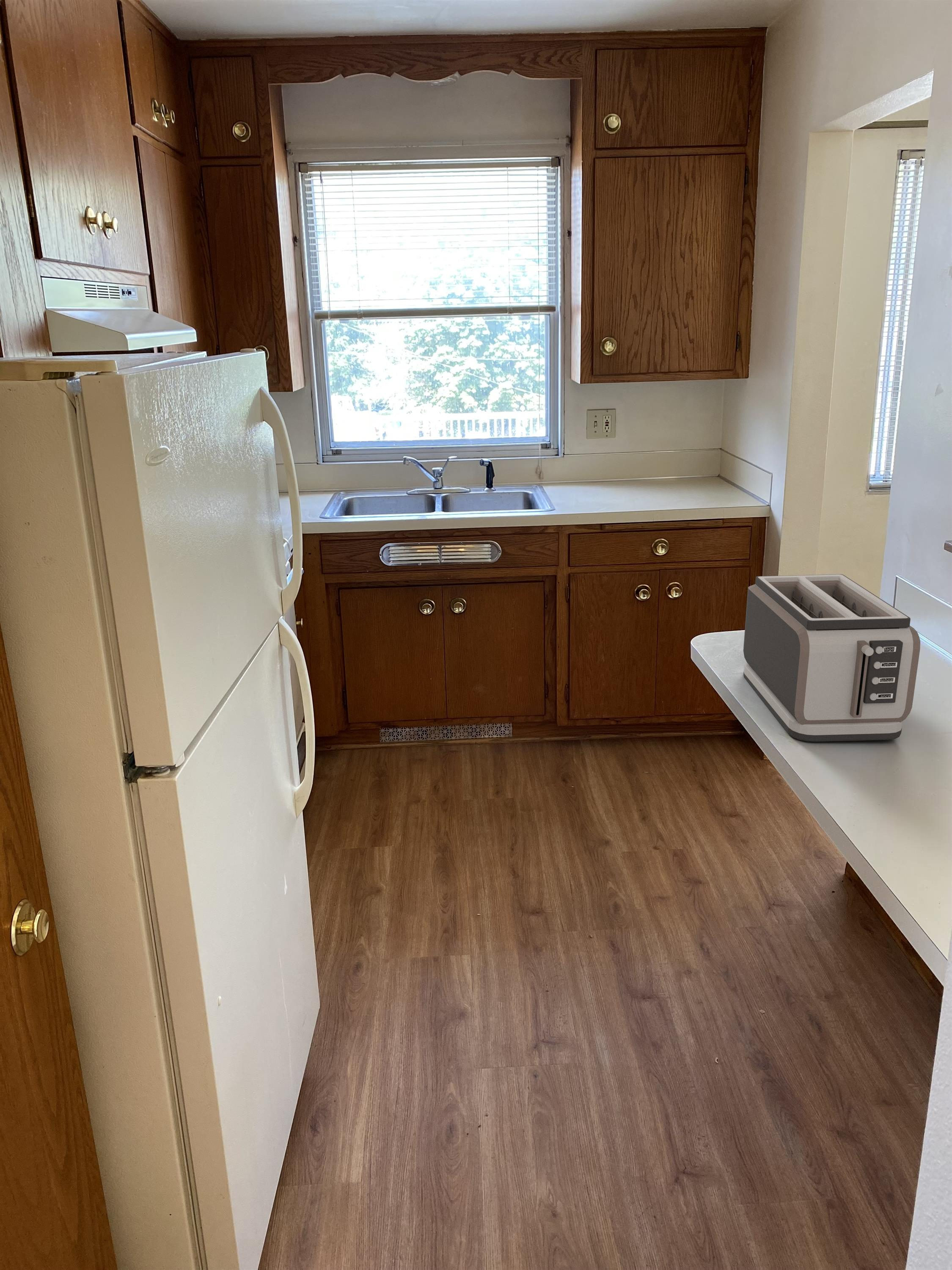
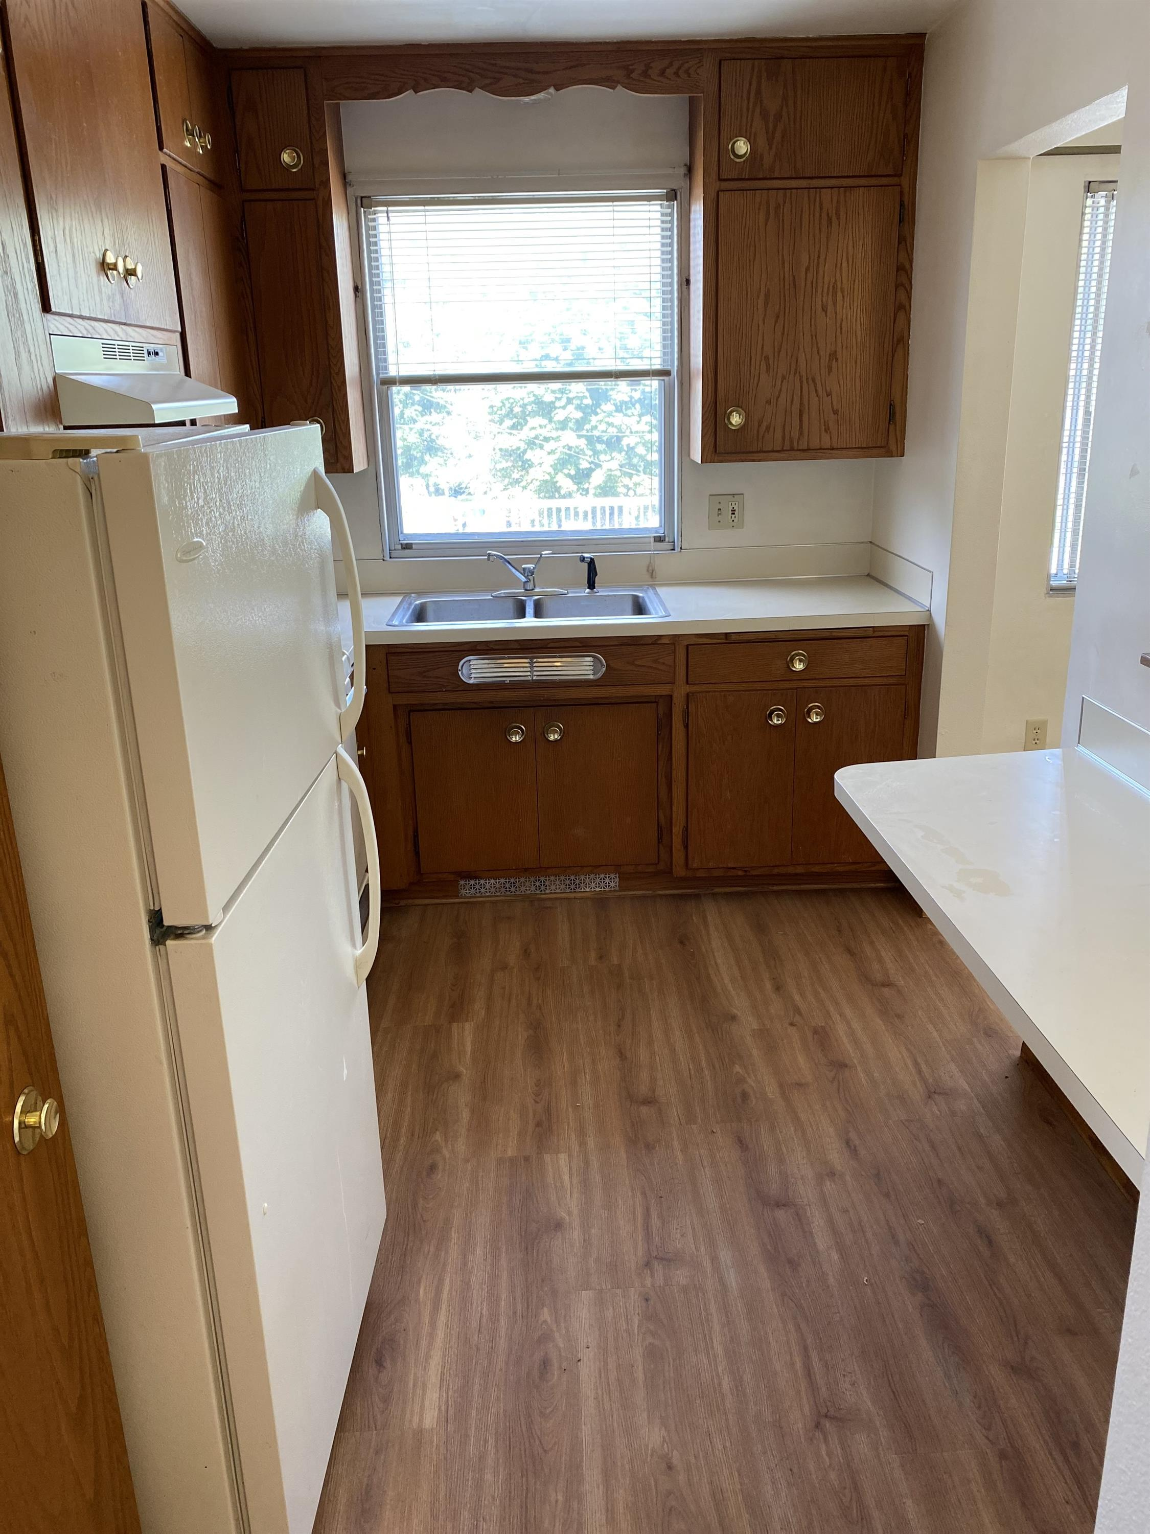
- toaster [743,574,921,742]
